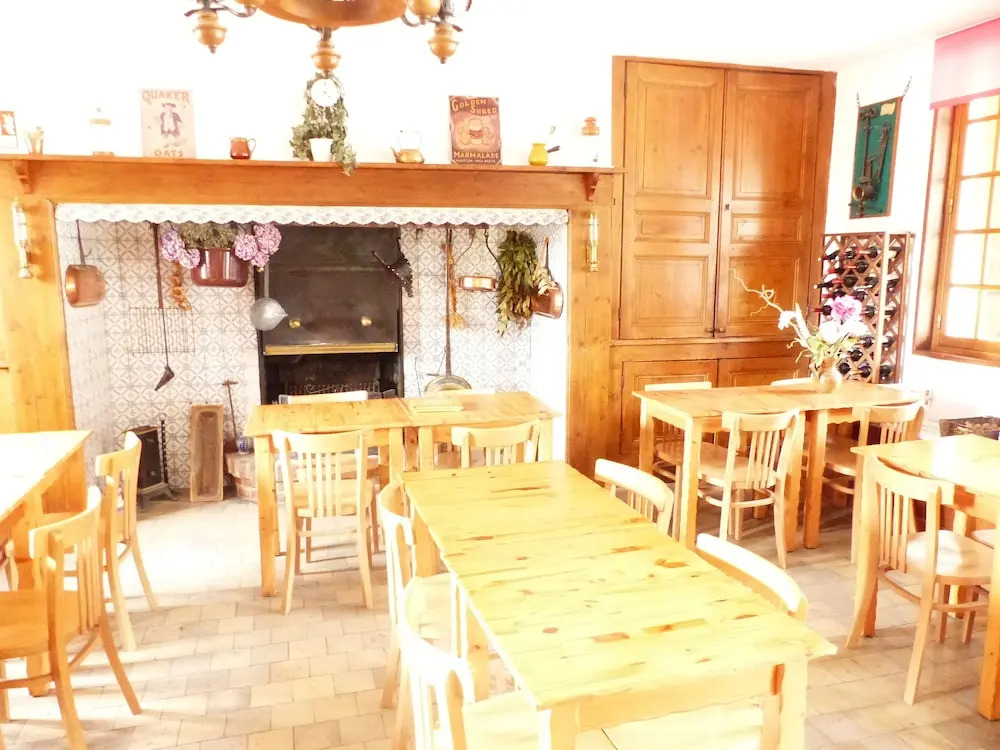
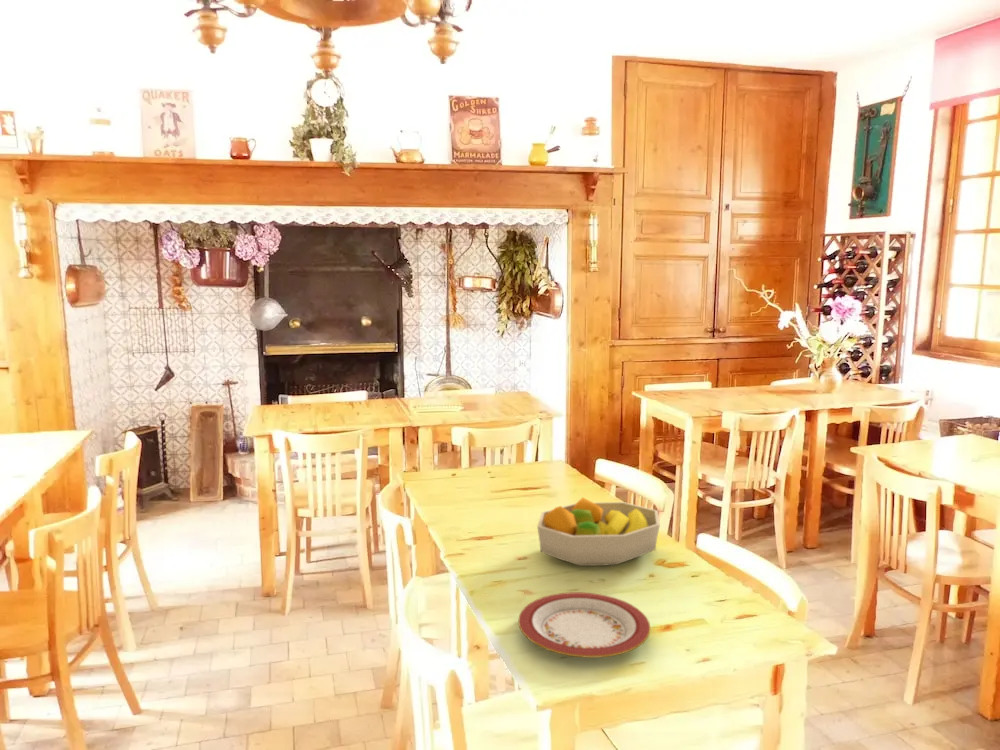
+ plate [517,591,651,659]
+ fruit bowl [536,497,661,567]
